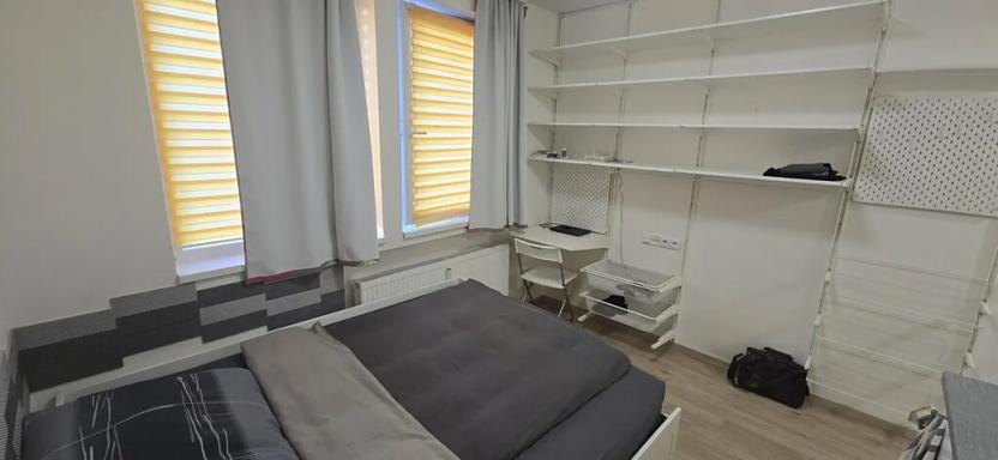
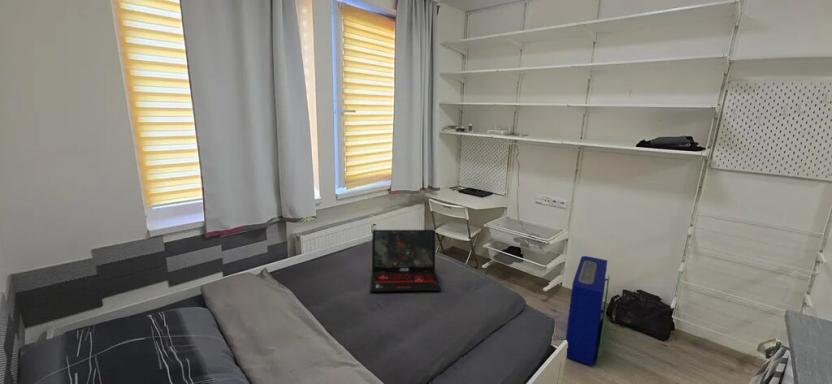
+ air purifier [565,255,610,367]
+ laptop [369,229,442,293]
